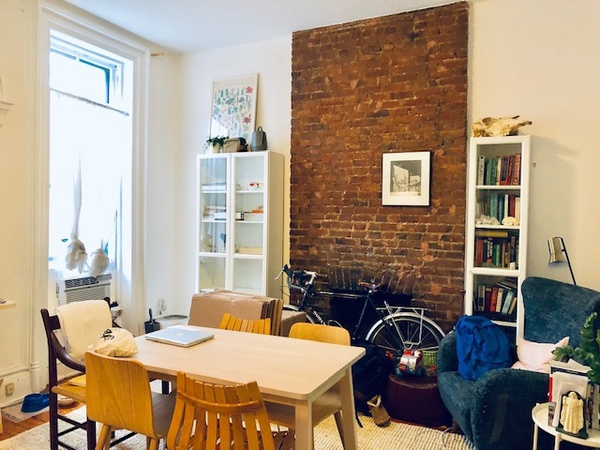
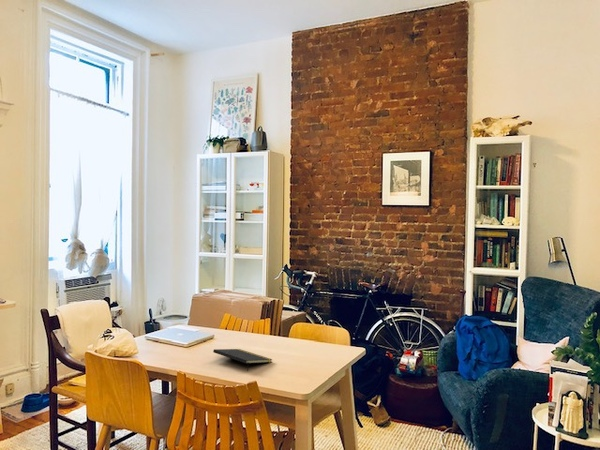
+ notepad [212,348,273,372]
